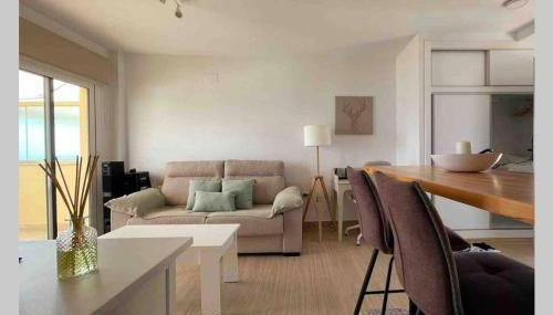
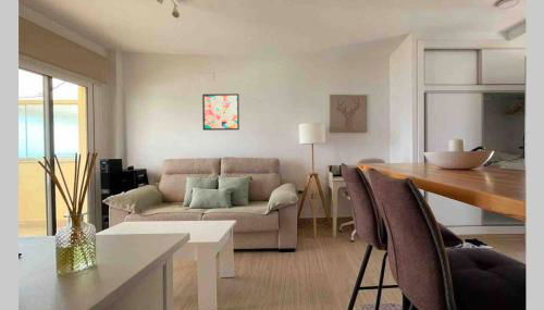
+ wall art [201,92,240,132]
